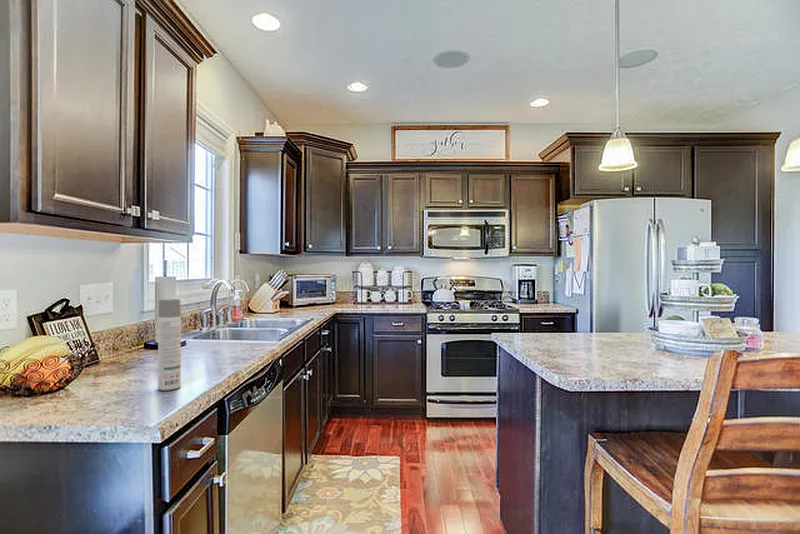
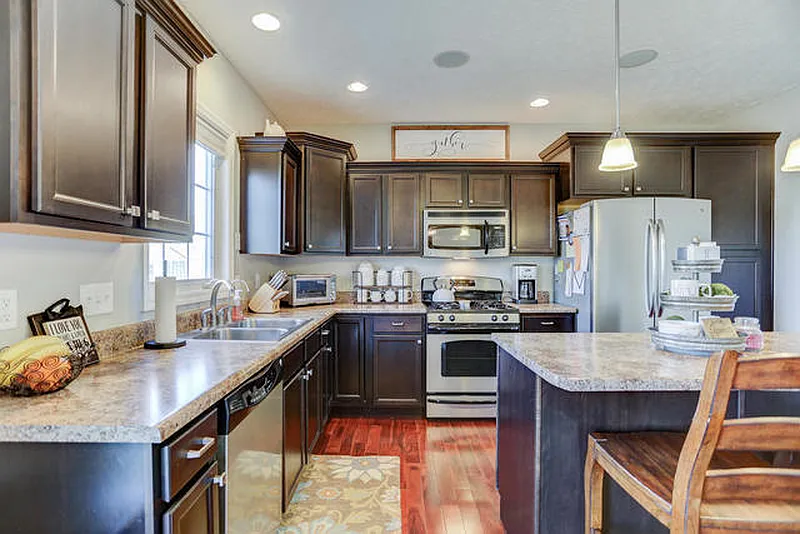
- spray bottle [157,298,182,392]
